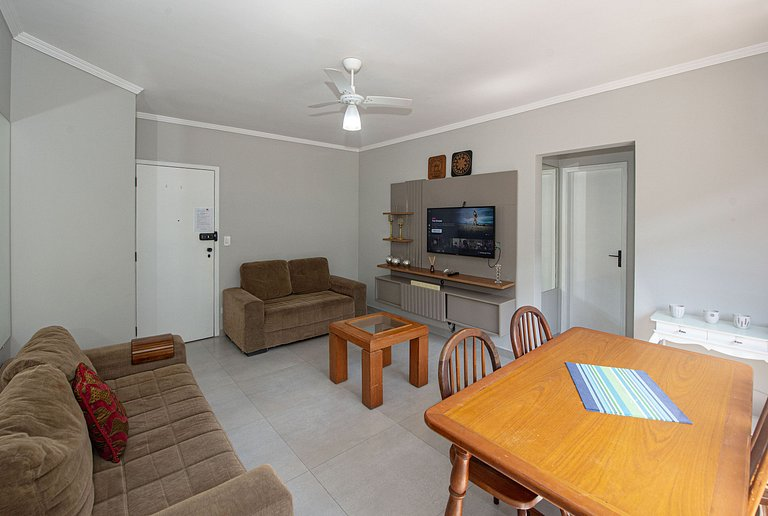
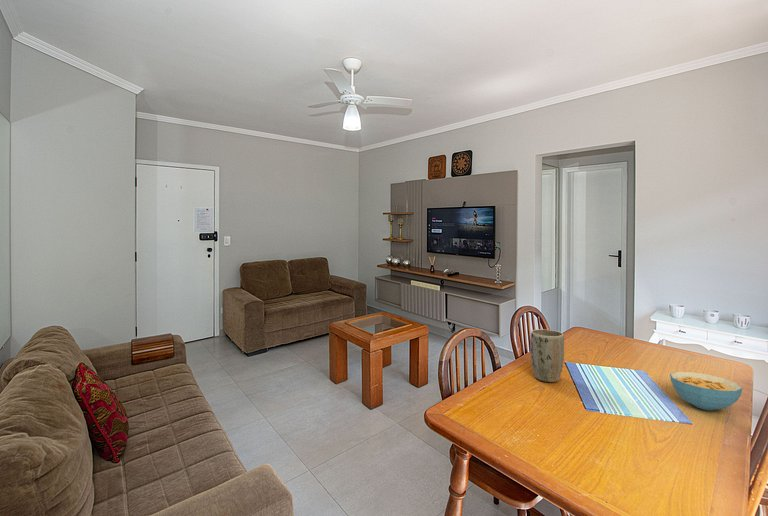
+ plant pot [529,328,565,383]
+ cereal bowl [669,371,743,411]
